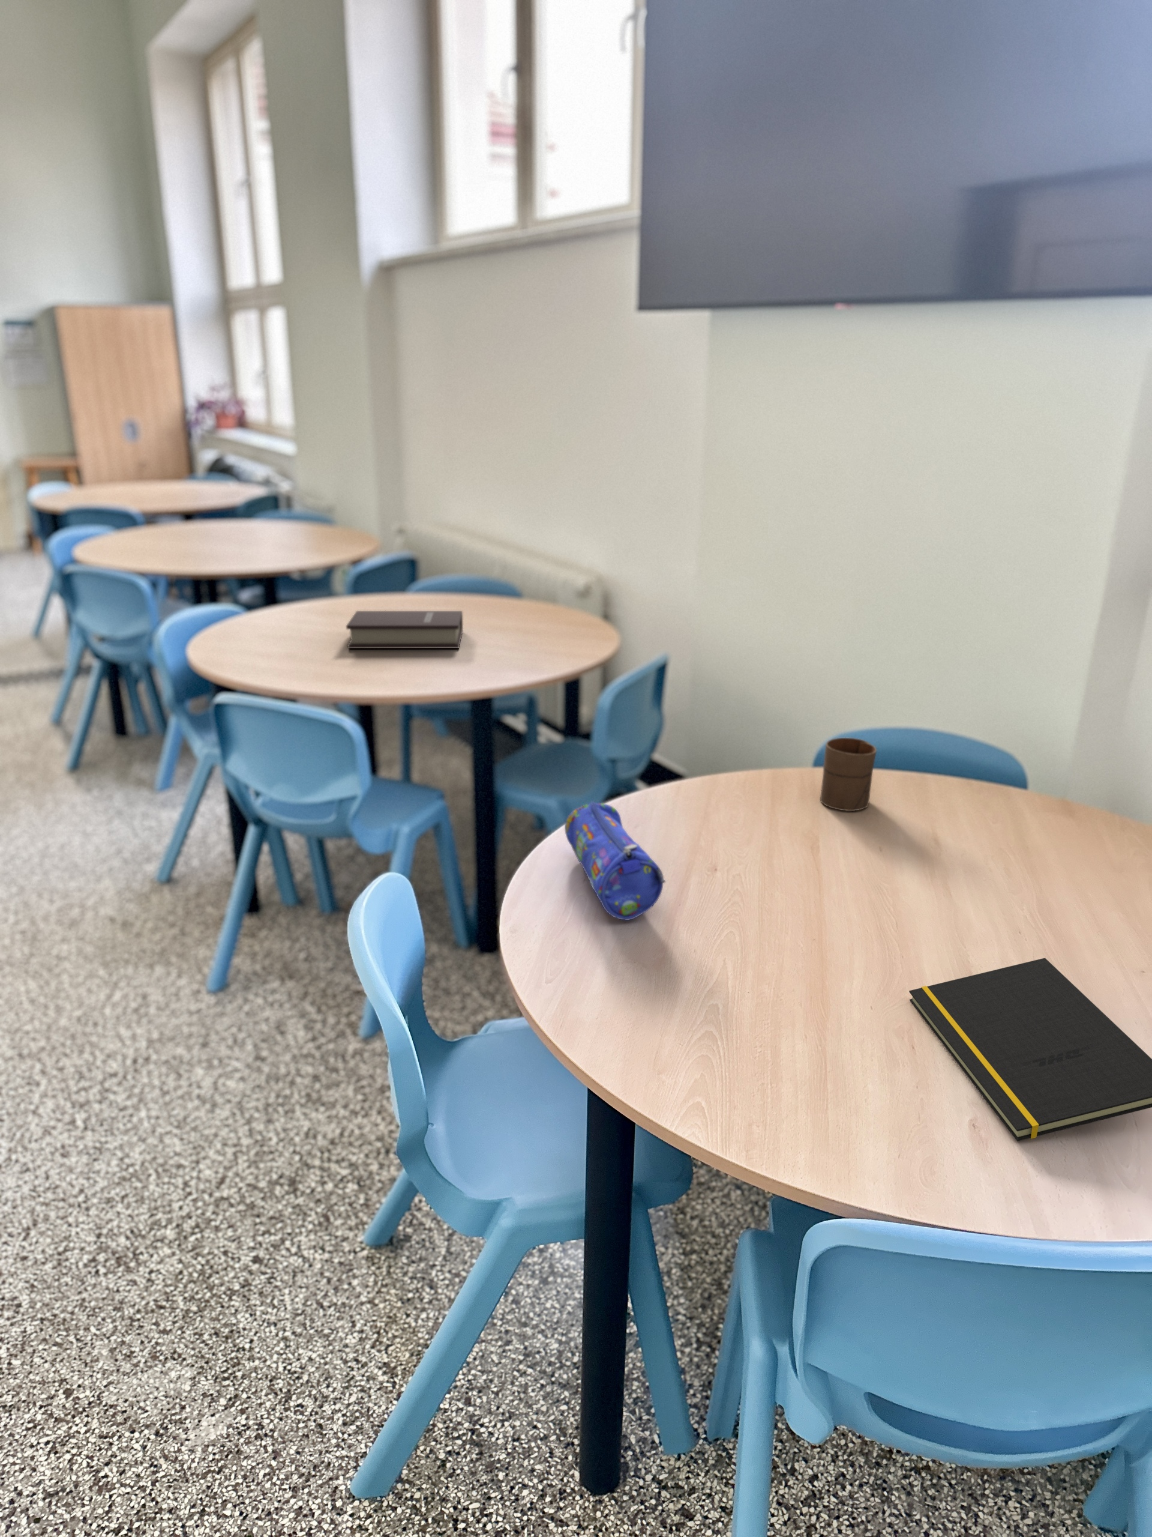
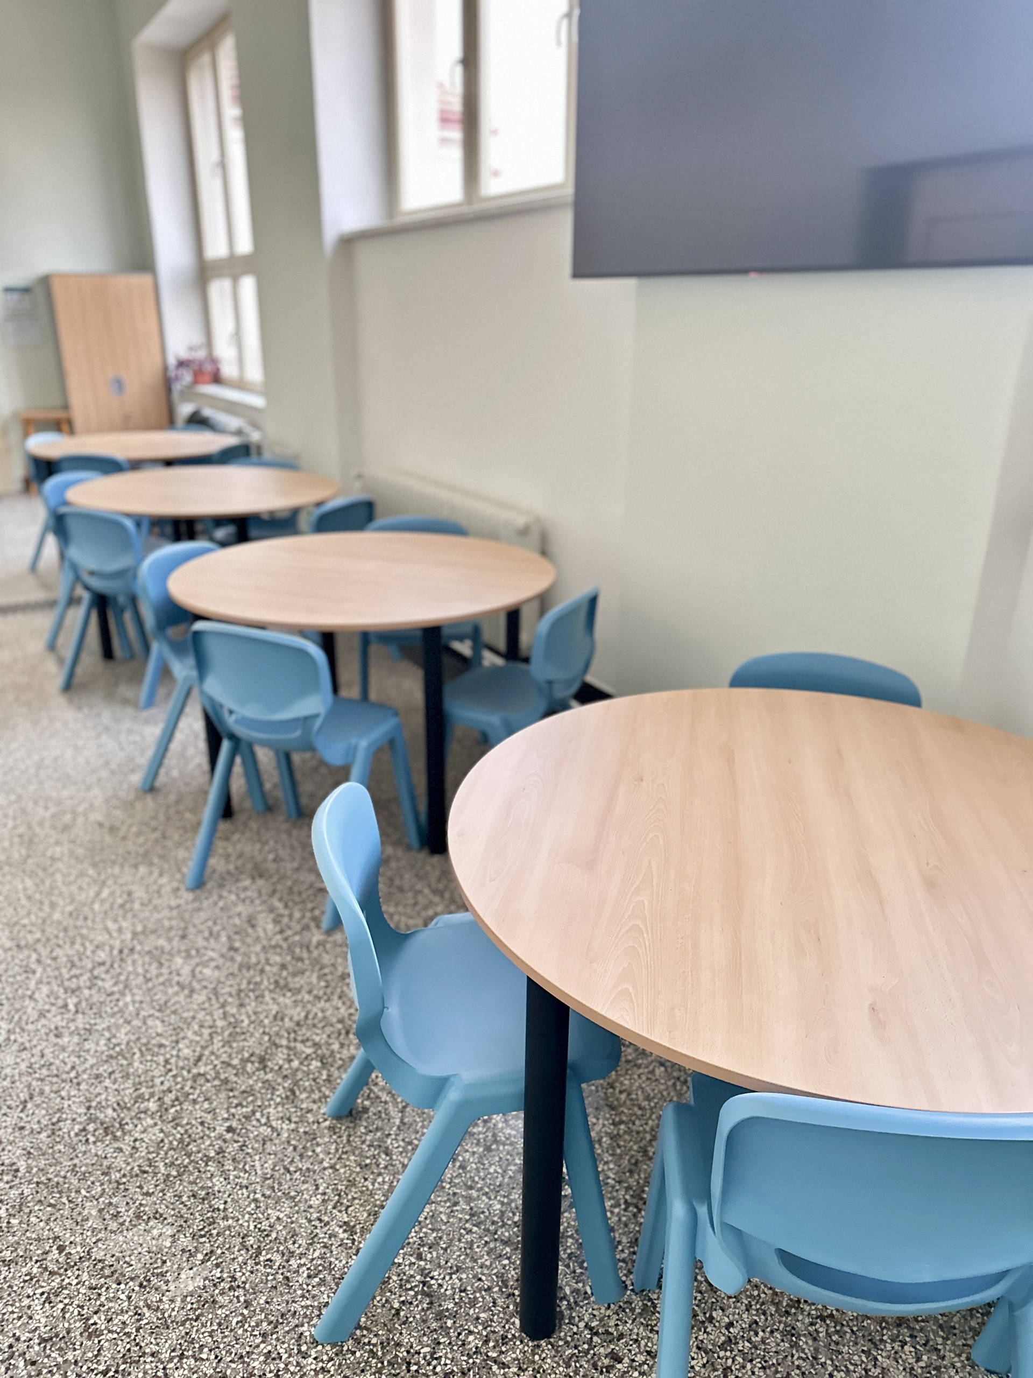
- cup [819,737,877,812]
- book [346,610,463,649]
- pencil case [564,801,667,921]
- notepad [909,957,1152,1142]
